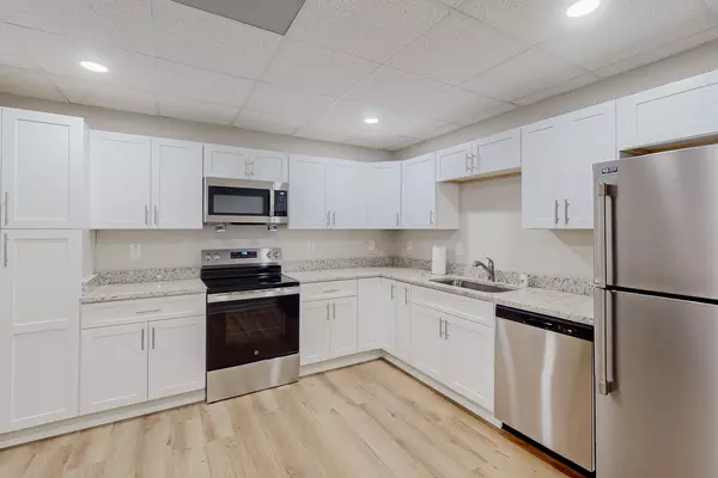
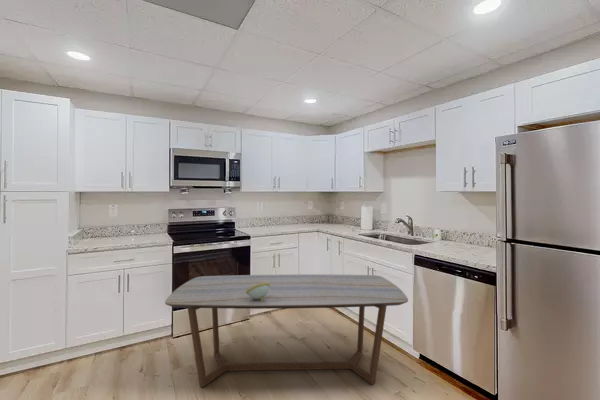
+ dining table [164,274,409,388]
+ decorative bowl [246,282,270,301]
